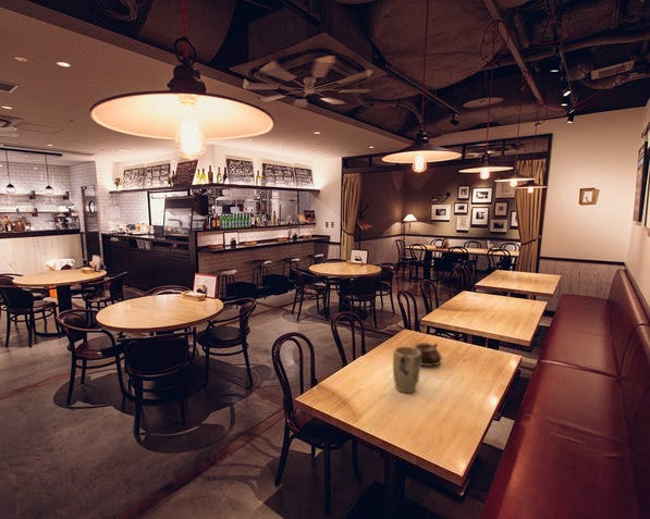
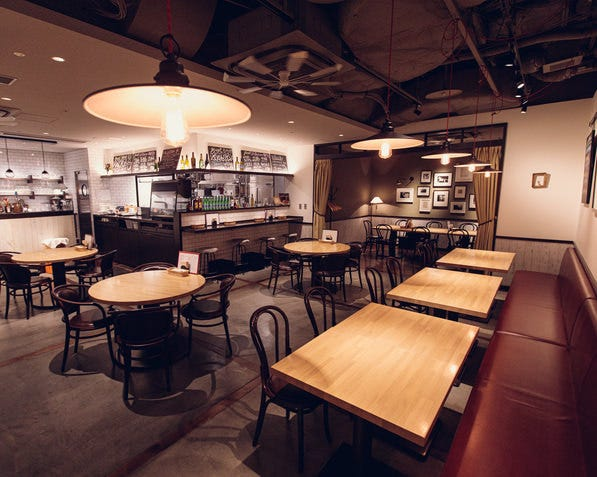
- teapot [413,342,443,367]
- plant pot [392,345,421,394]
